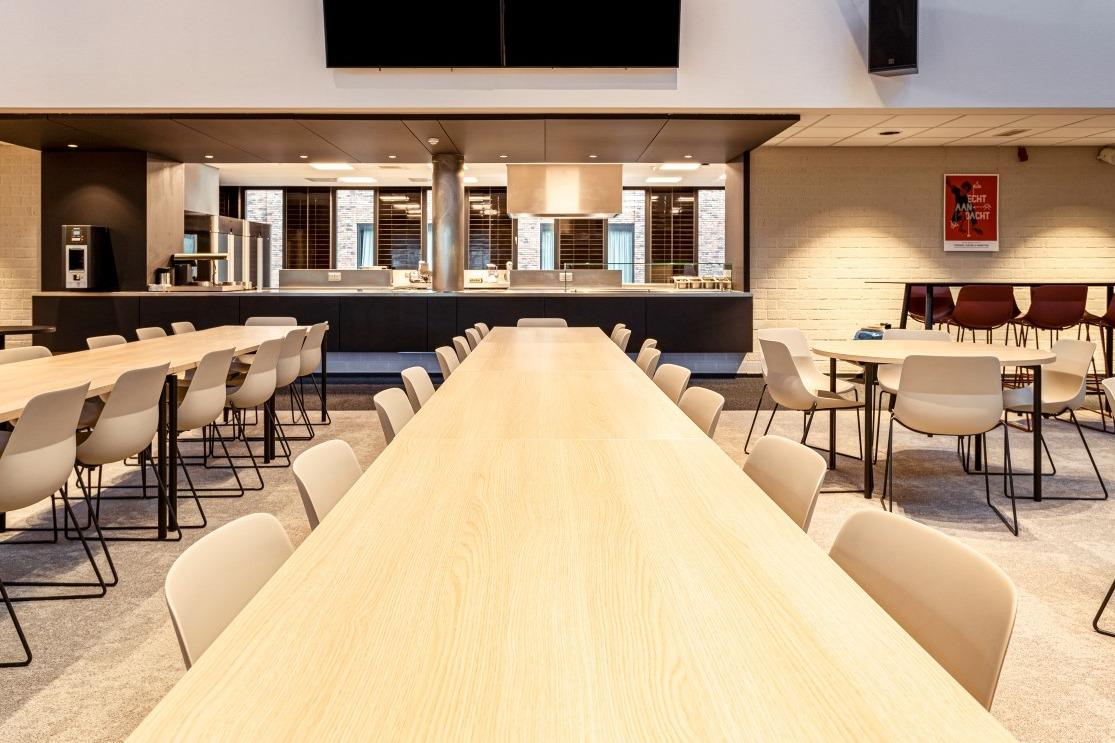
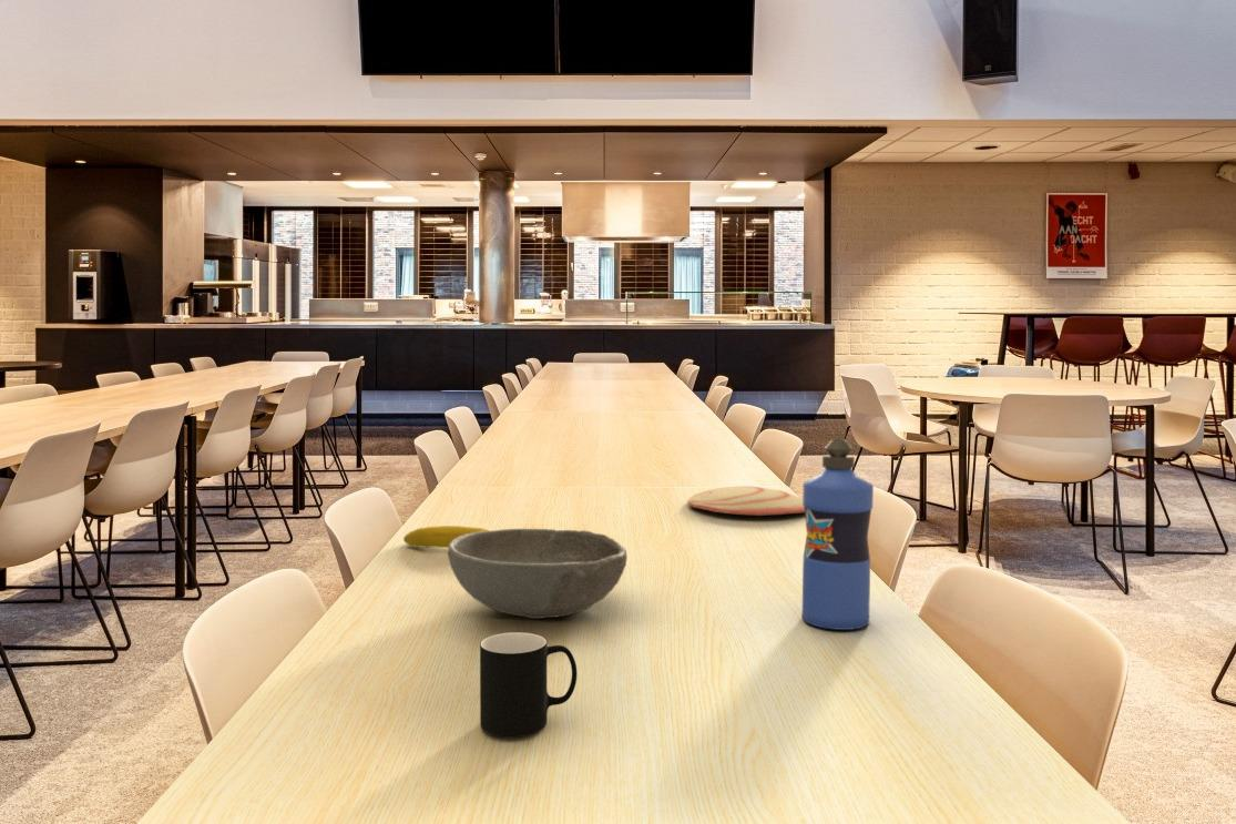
+ water bottle [801,438,875,631]
+ cup [479,631,579,739]
+ fruit [402,525,491,549]
+ plate [686,485,805,517]
+ bowl [447,528,629,620]
